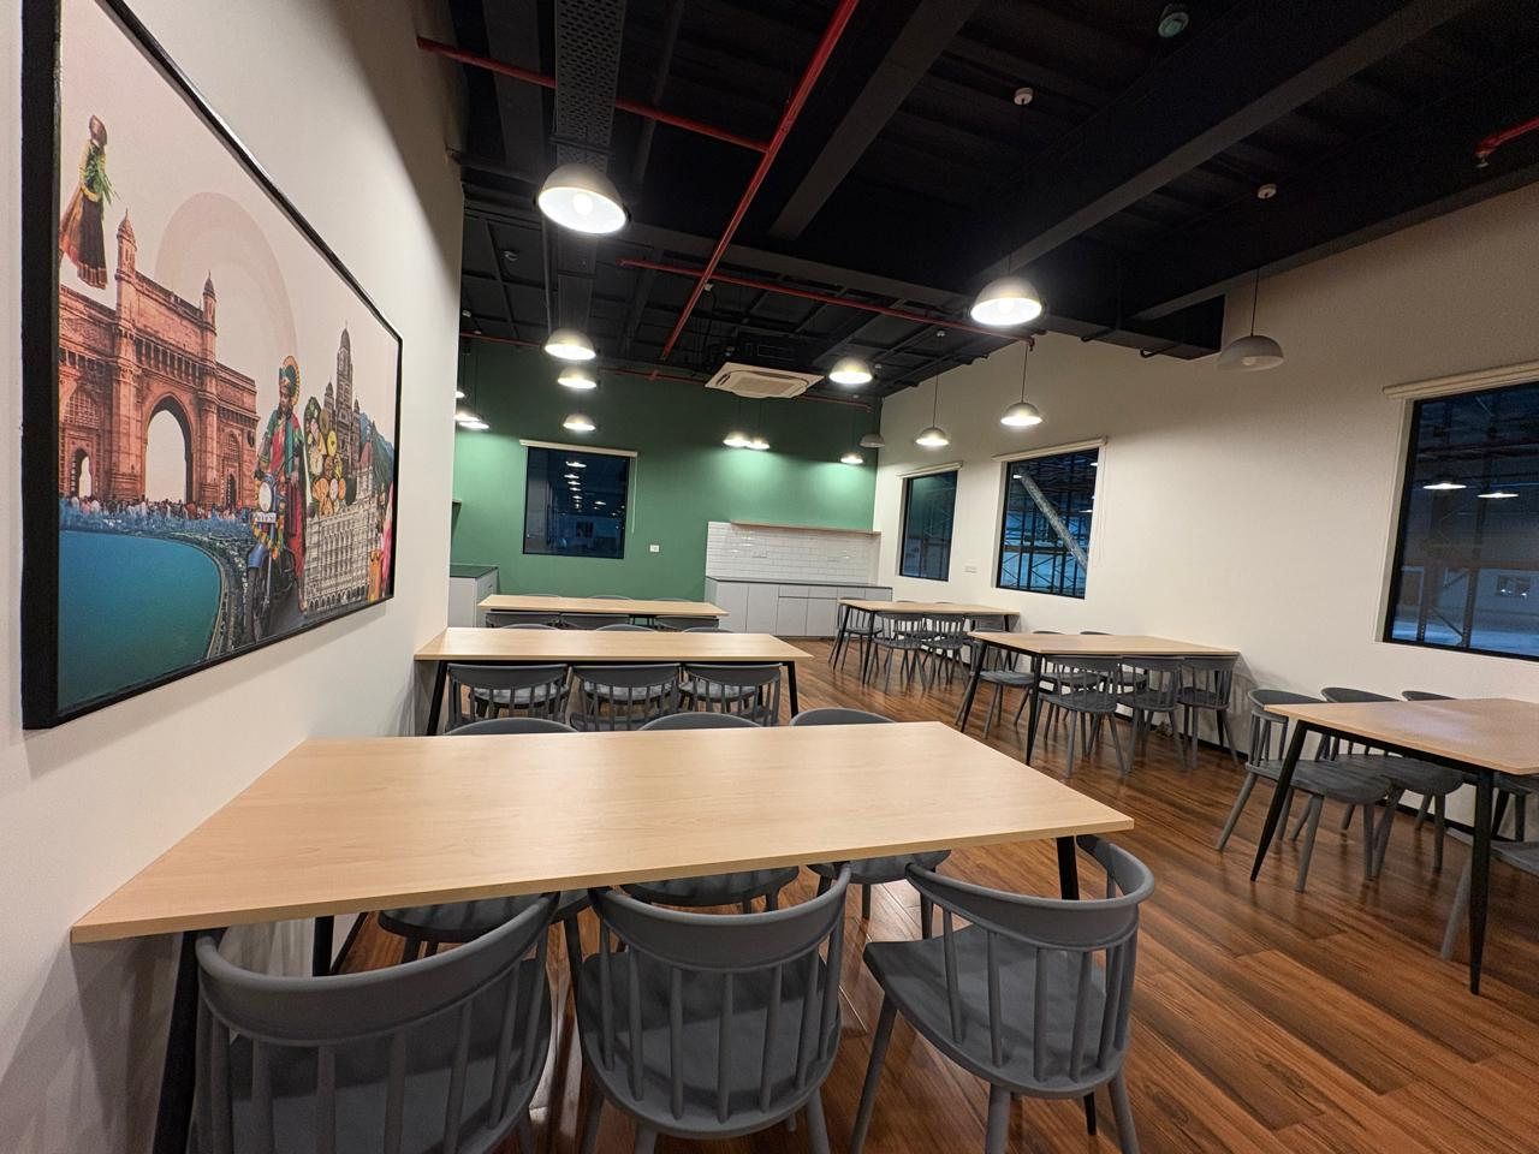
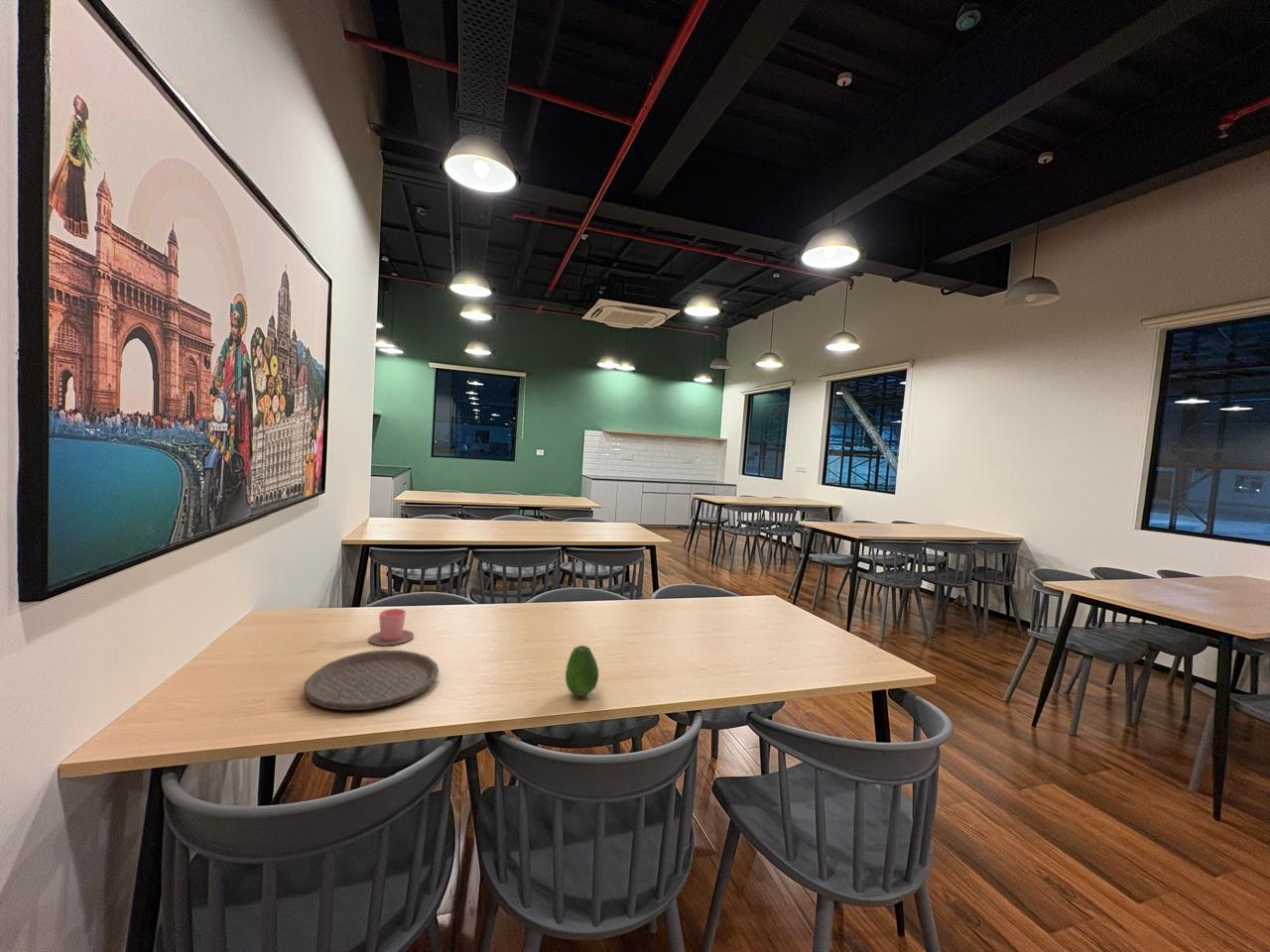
+ plate [303,650,440,711]
+ cup [367,608,415,646]
+ fruit [565,645,599,697]
